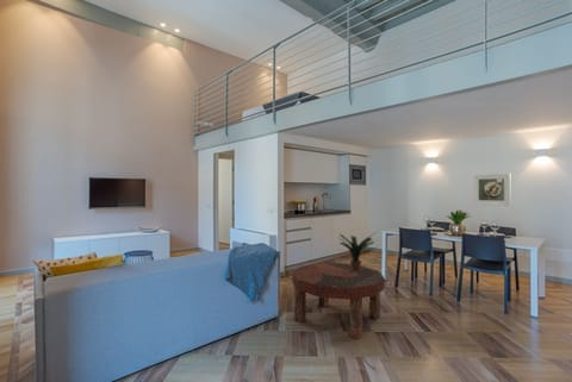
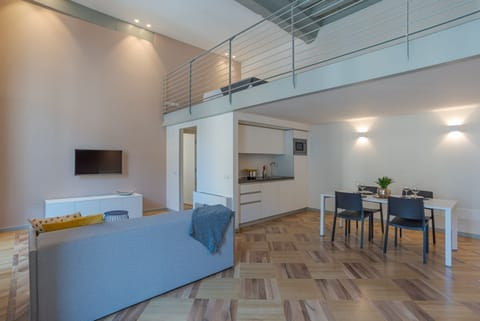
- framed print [472,173,512,207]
- coffee table [291,262,386,340]
- potted plant [336,231,378,271]
